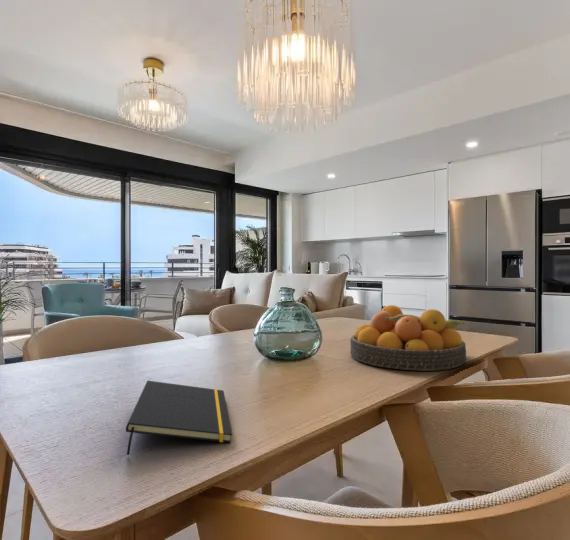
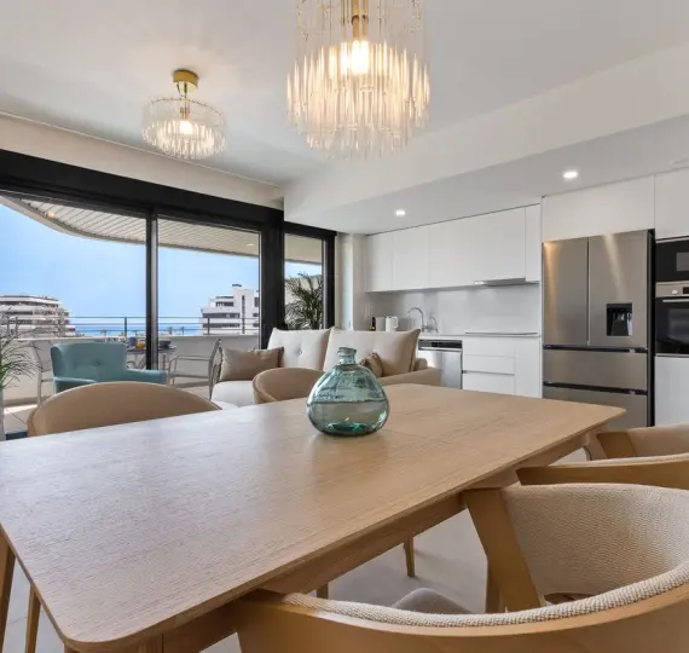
- fruit bowl [349,304,467,372]
- notepad [125,380,233,456]
